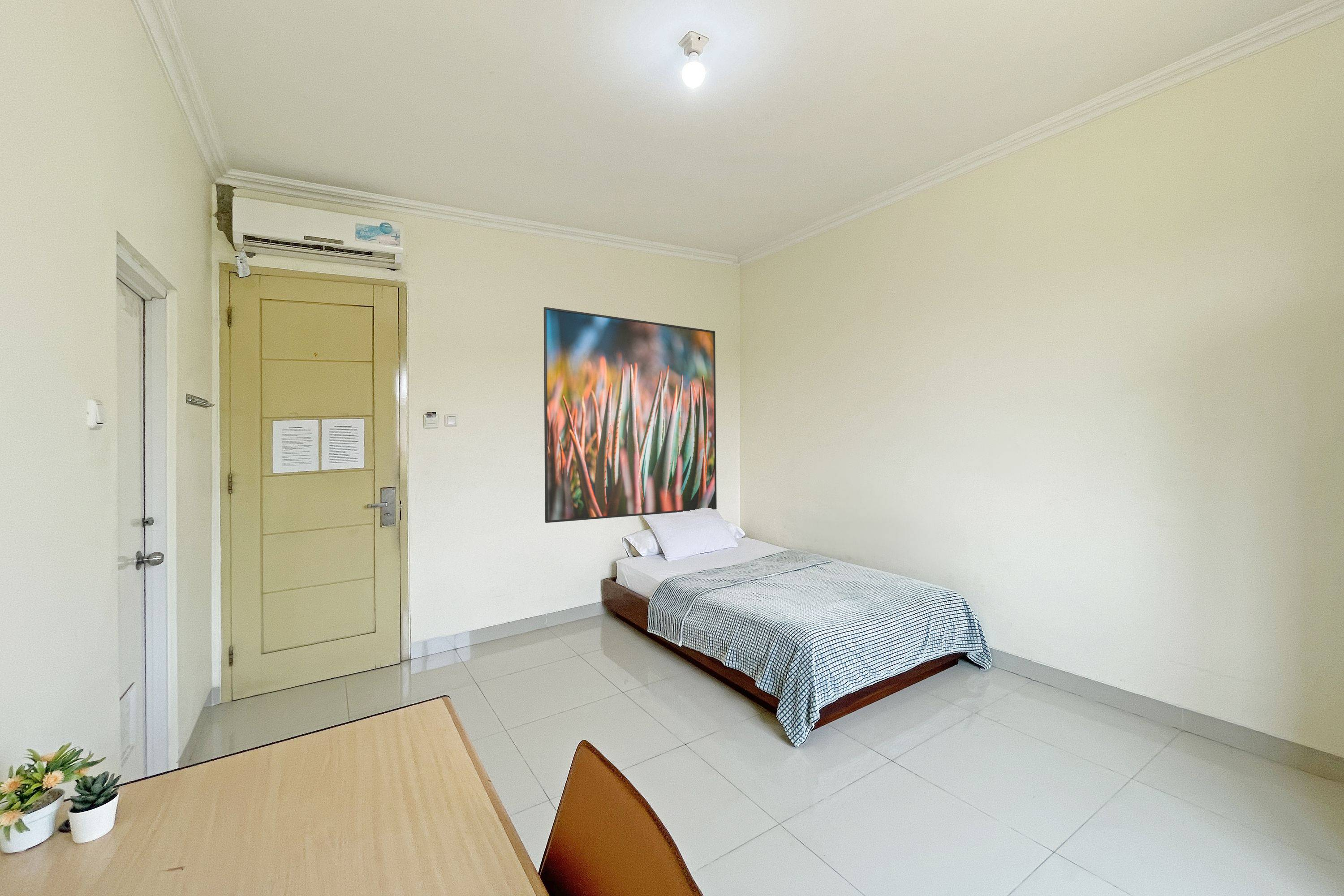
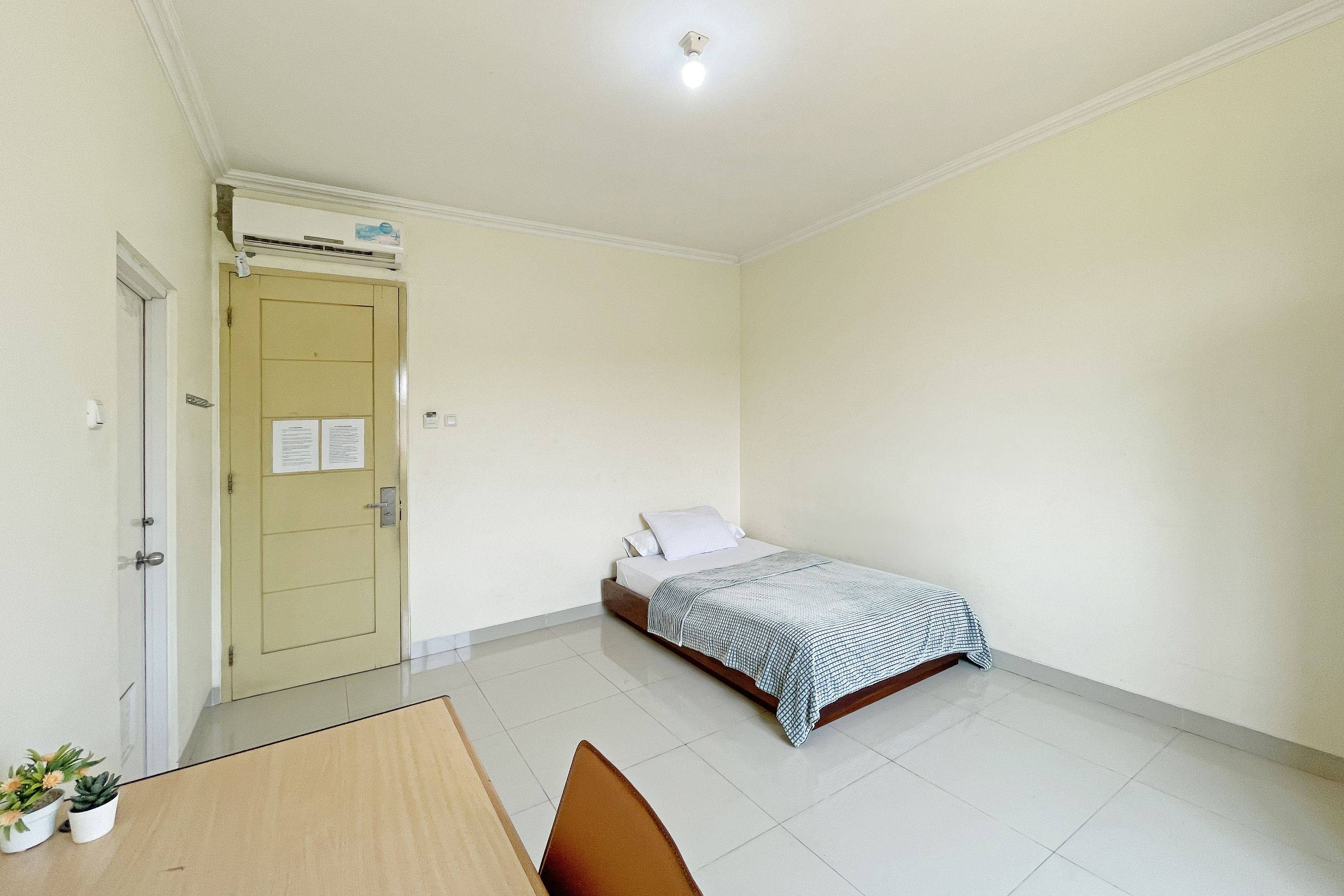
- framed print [543,306,717,523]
